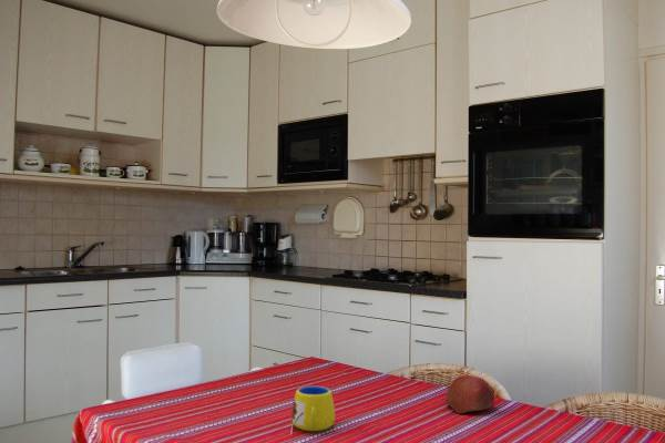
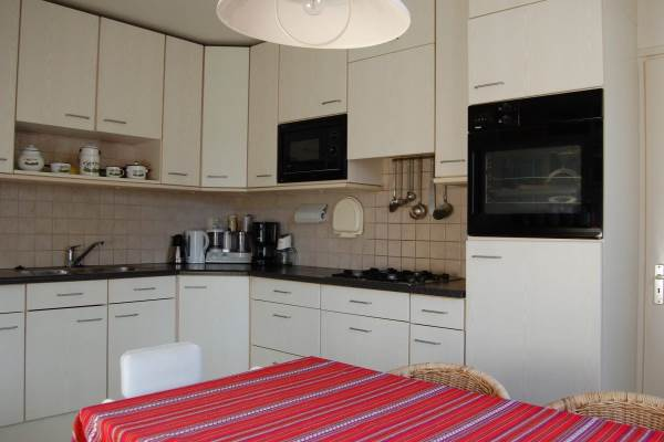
- apple [444,374,495,414]
- mug [289,385,336,436]
